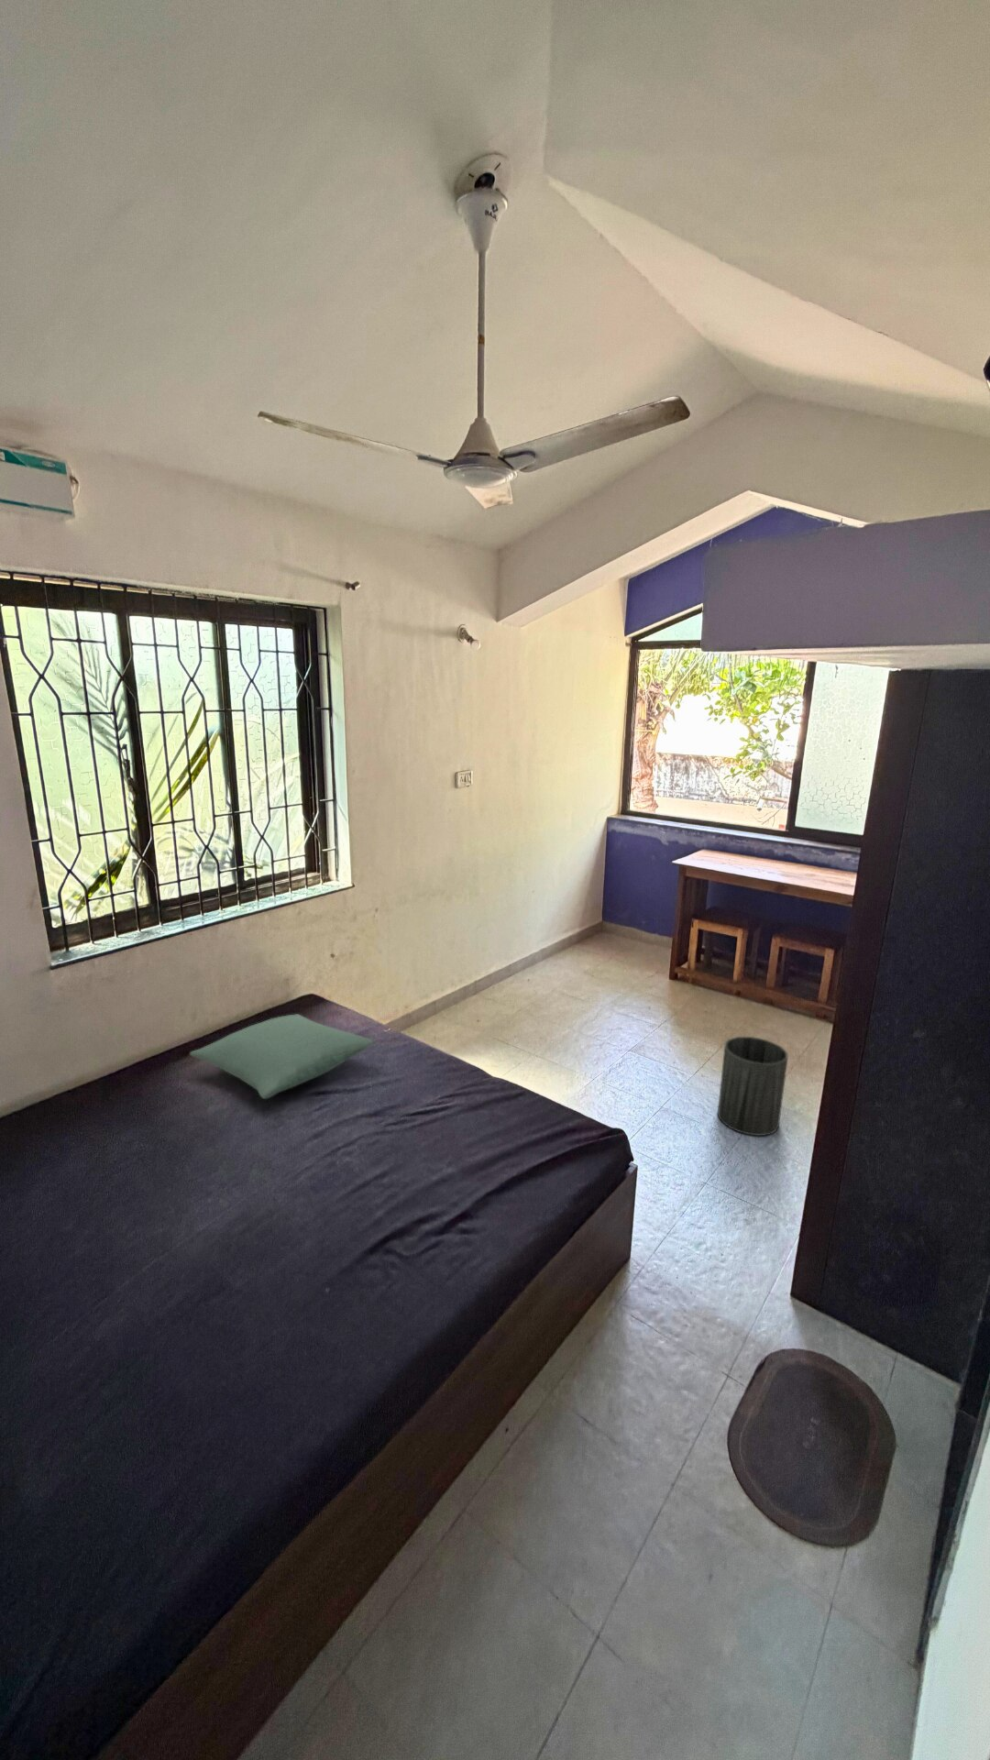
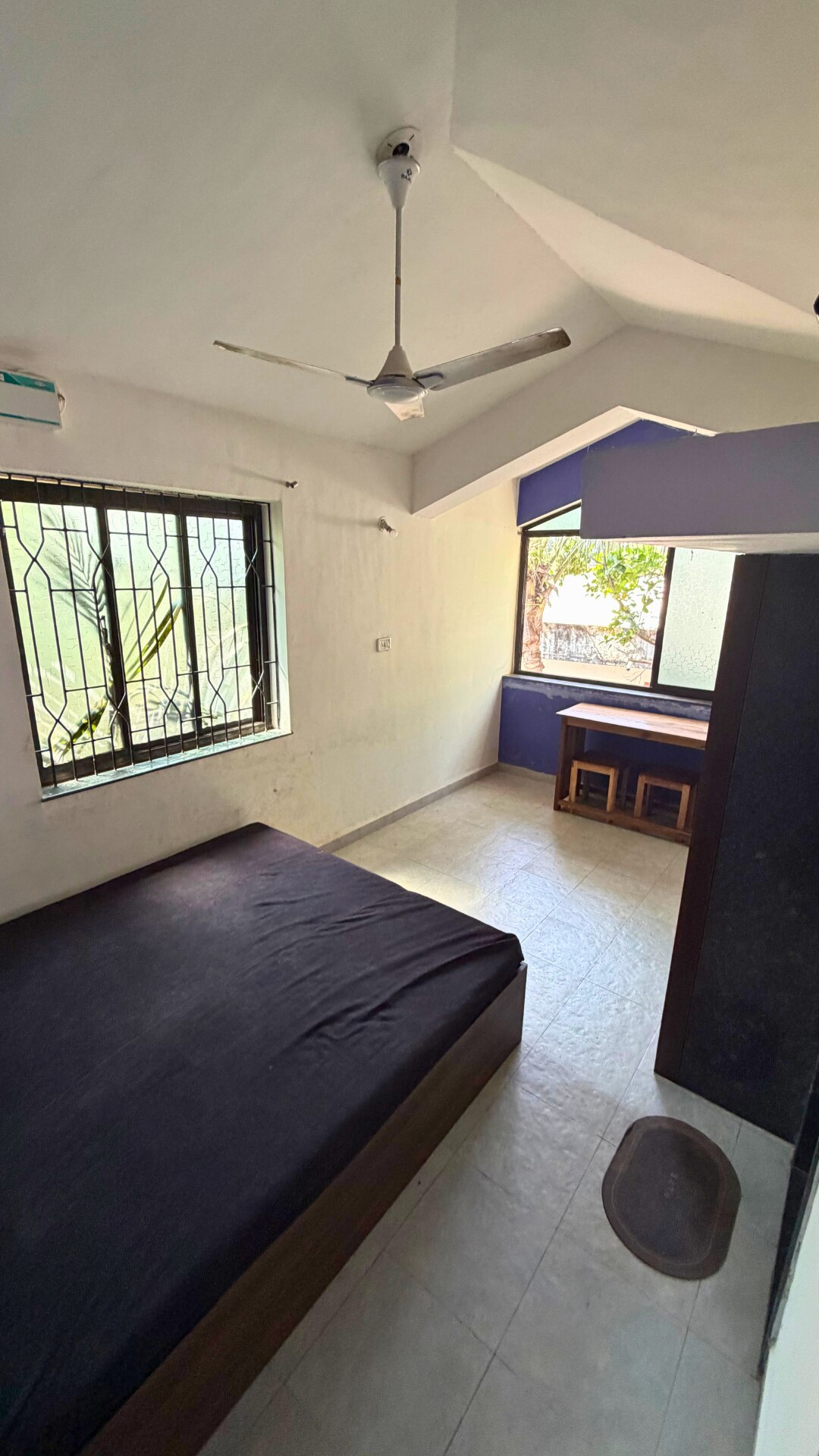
- pillow [189,1013,374,1100]
- trash can [717,1036,789,1136]
